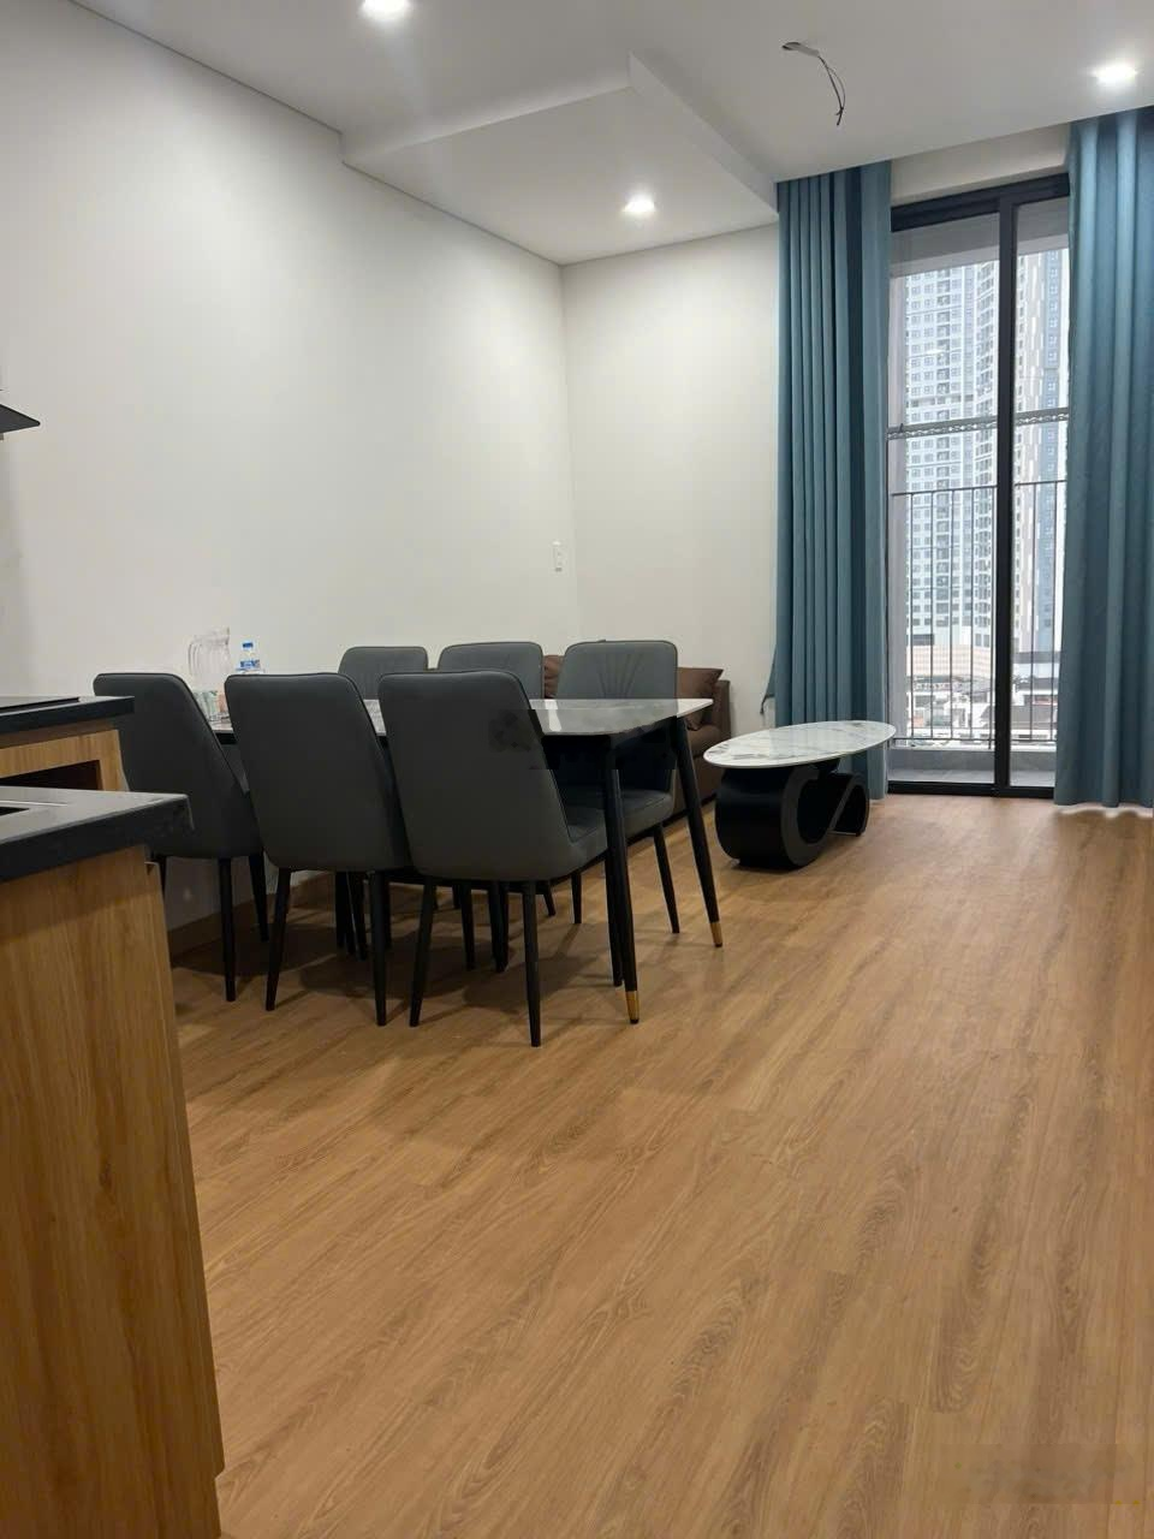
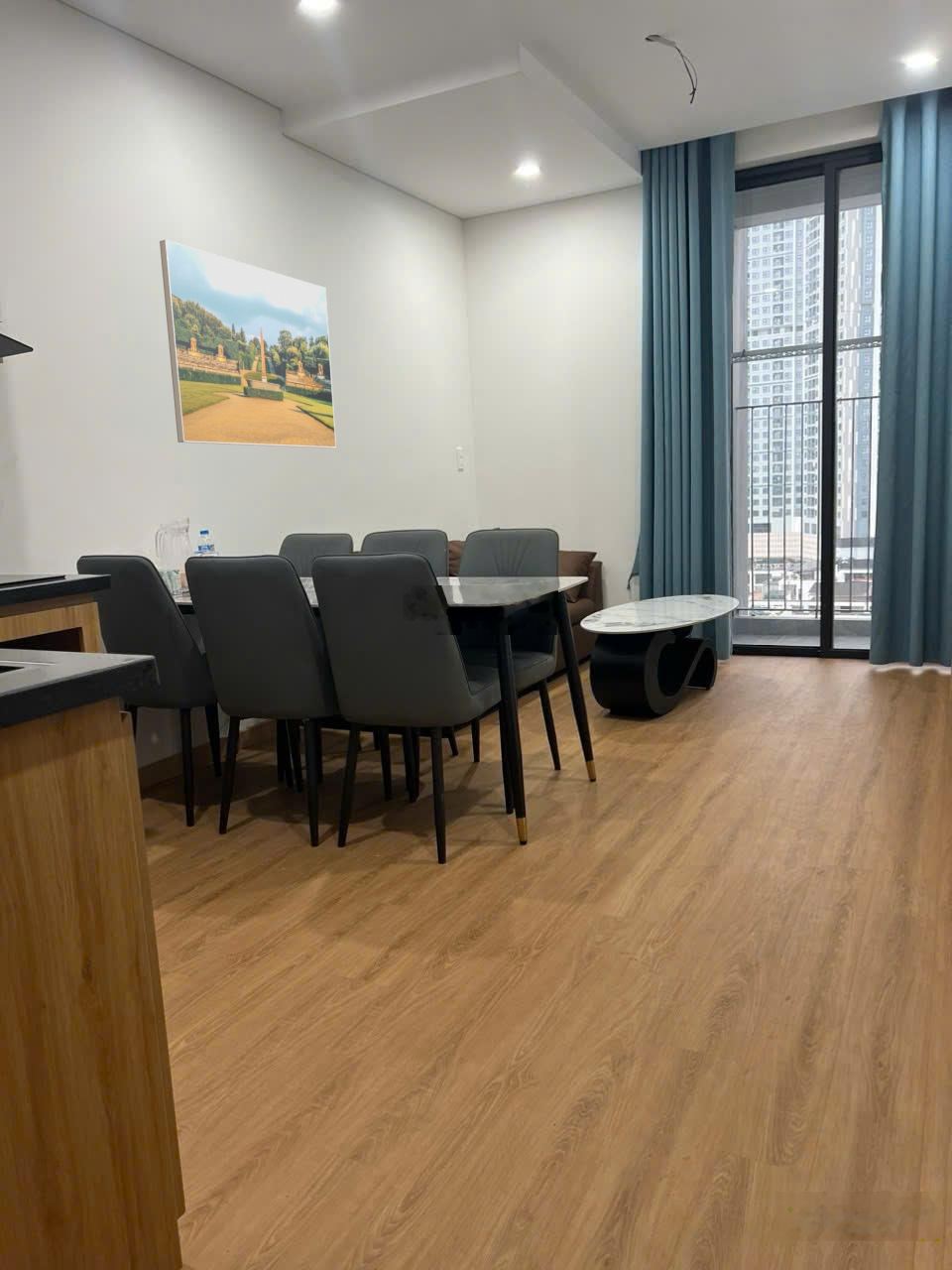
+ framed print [159,239,337,449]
